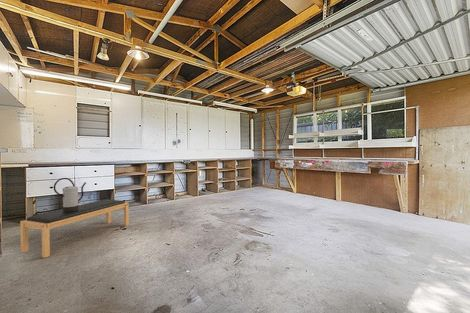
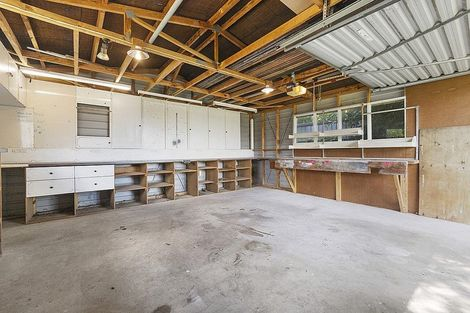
- bench [19,199,130,259]
- watering can [53,177,87,212]
